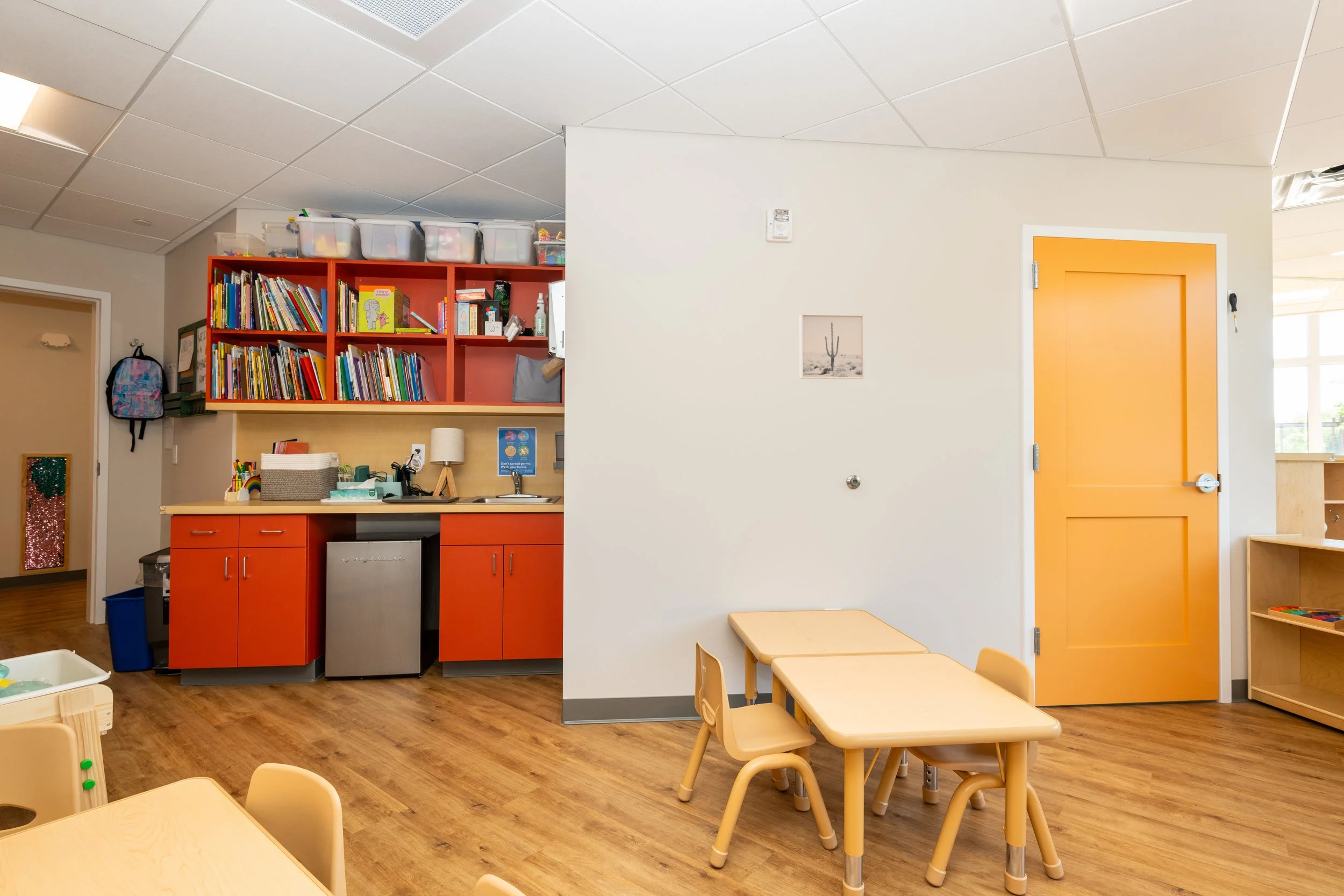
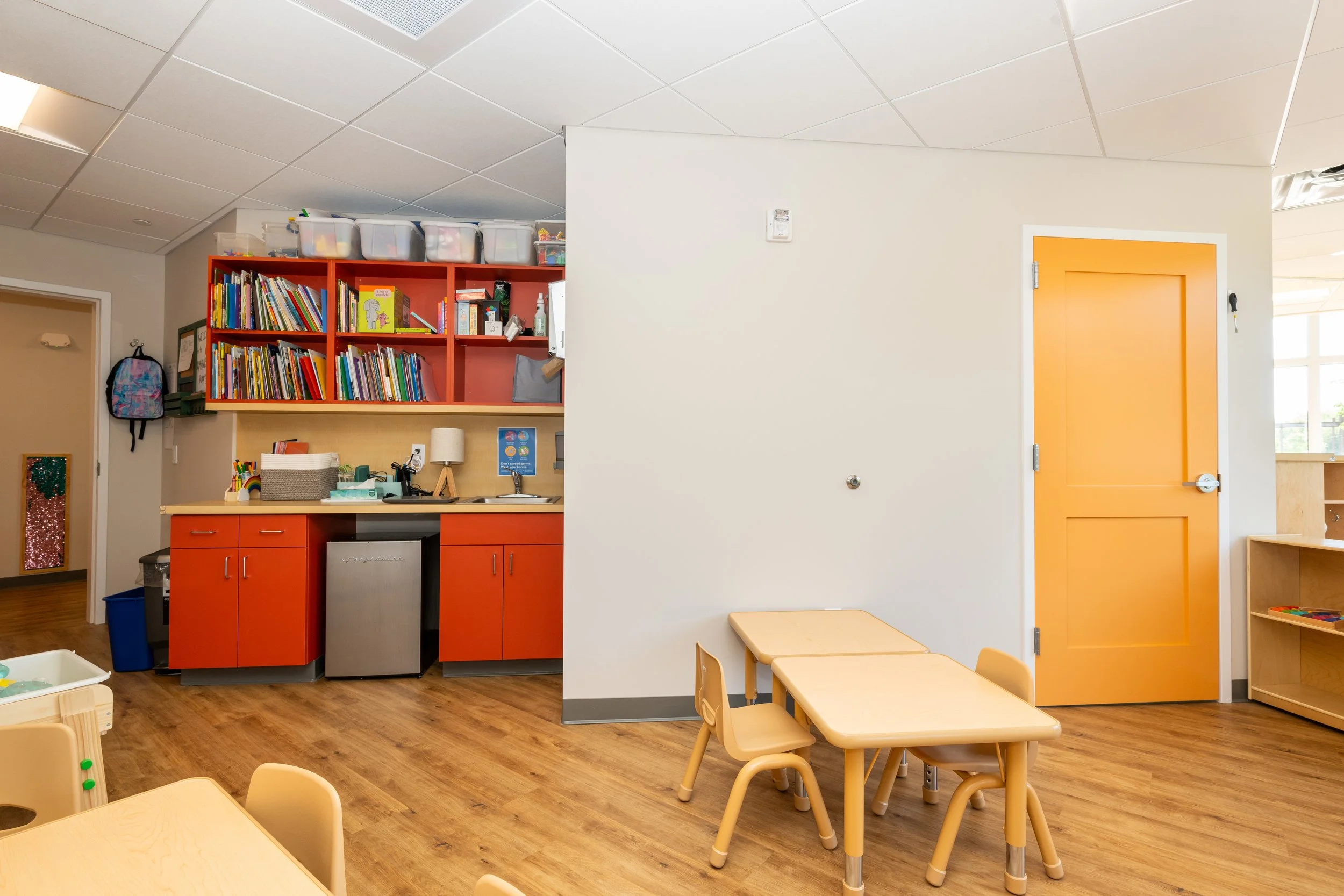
- wall art [799,313,864,379]
